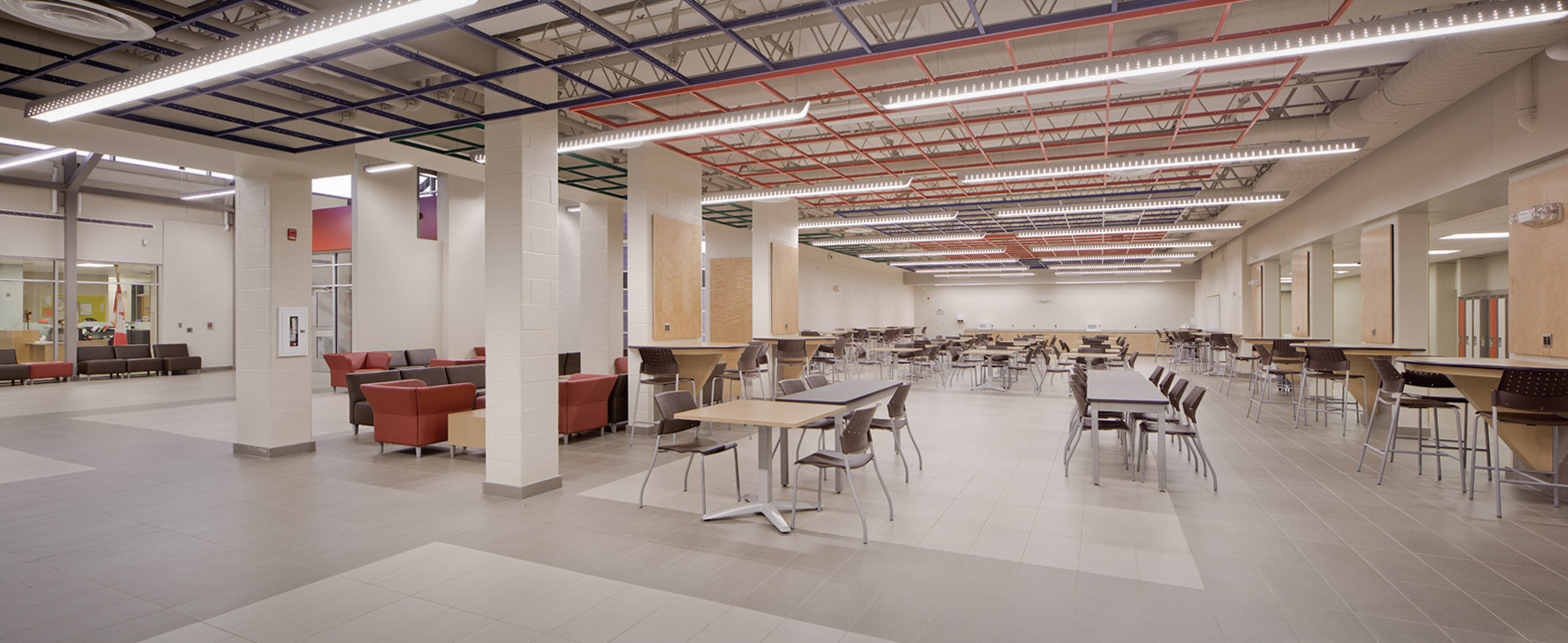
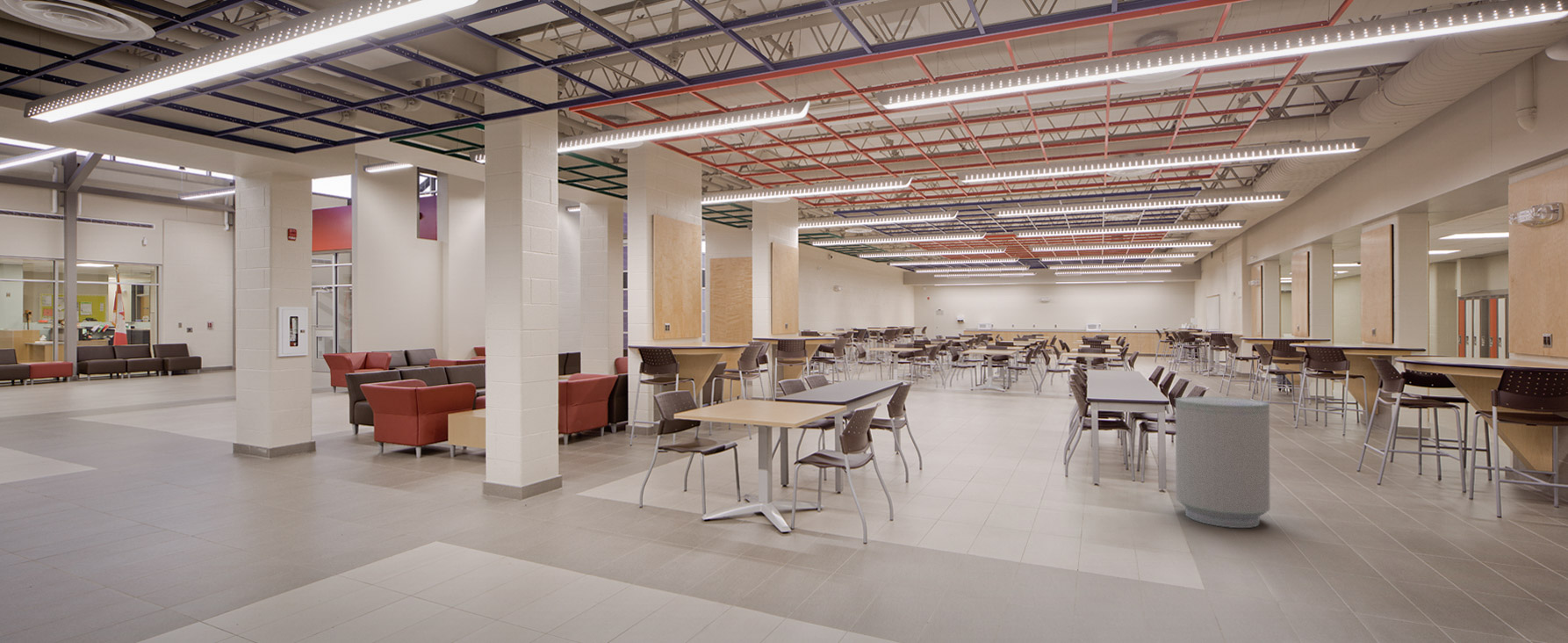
+ trash can [1175,396,1270,529]
